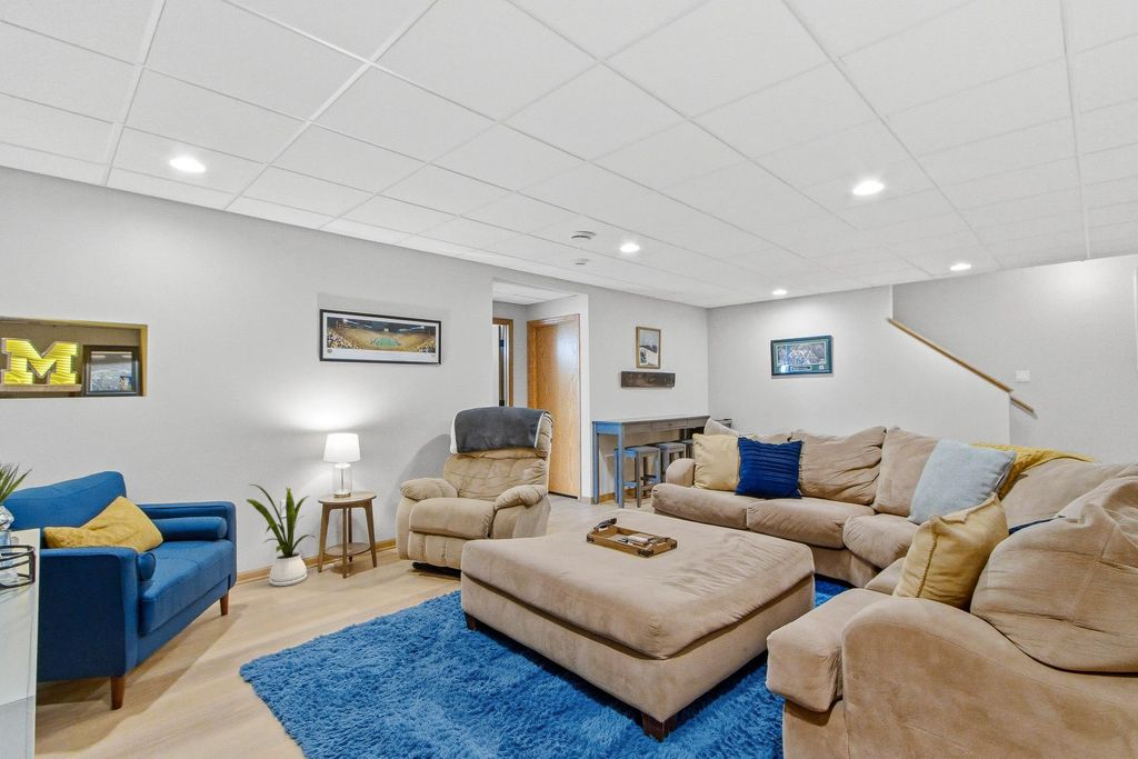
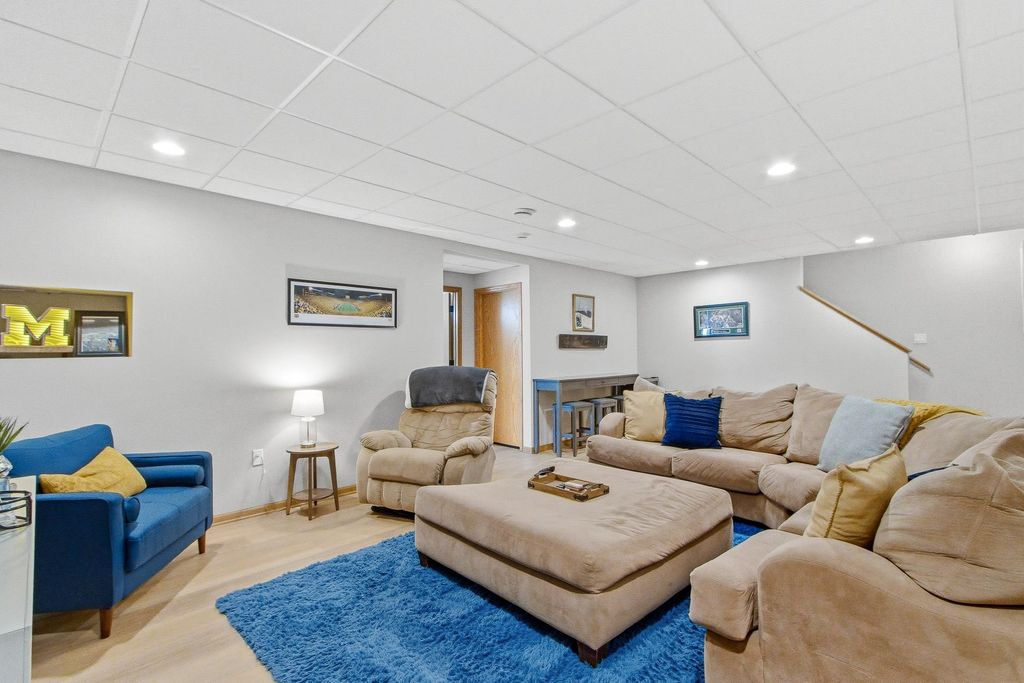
- house plant [246,483,317,587]
